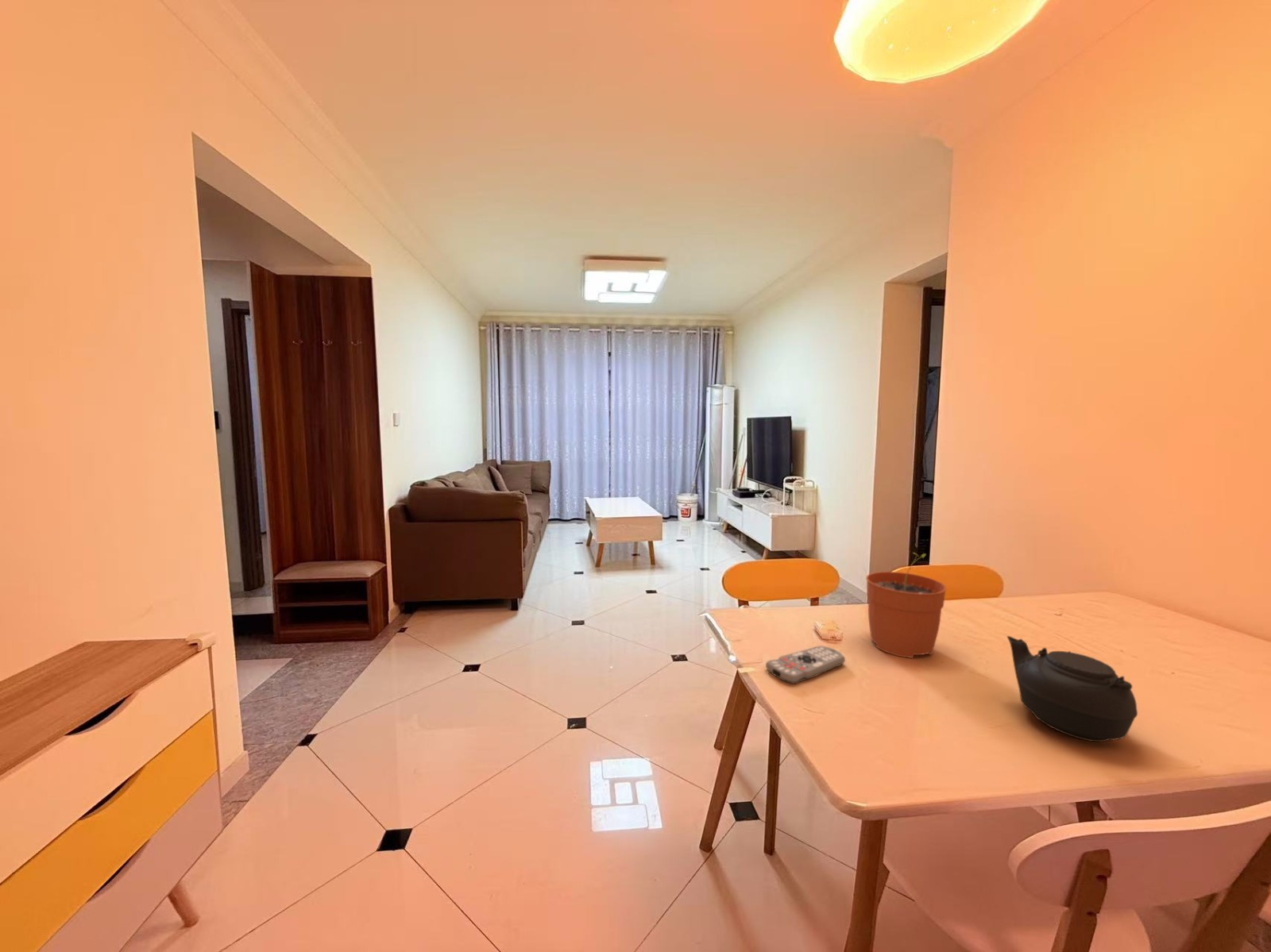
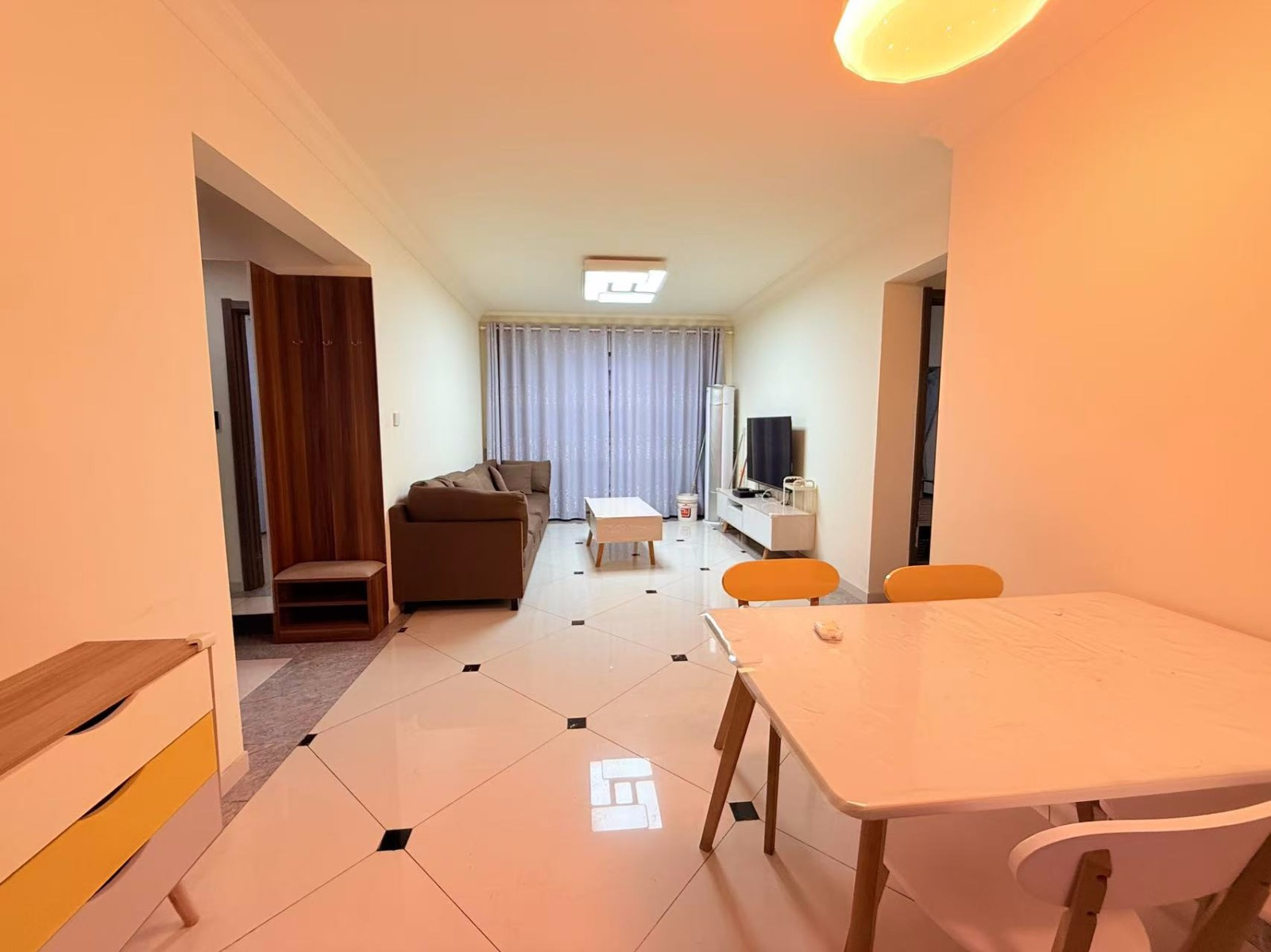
- teapot [1006,635,1138,742]
- plant pot [865,552,948,659]
- remote control [765,645,846,684]
